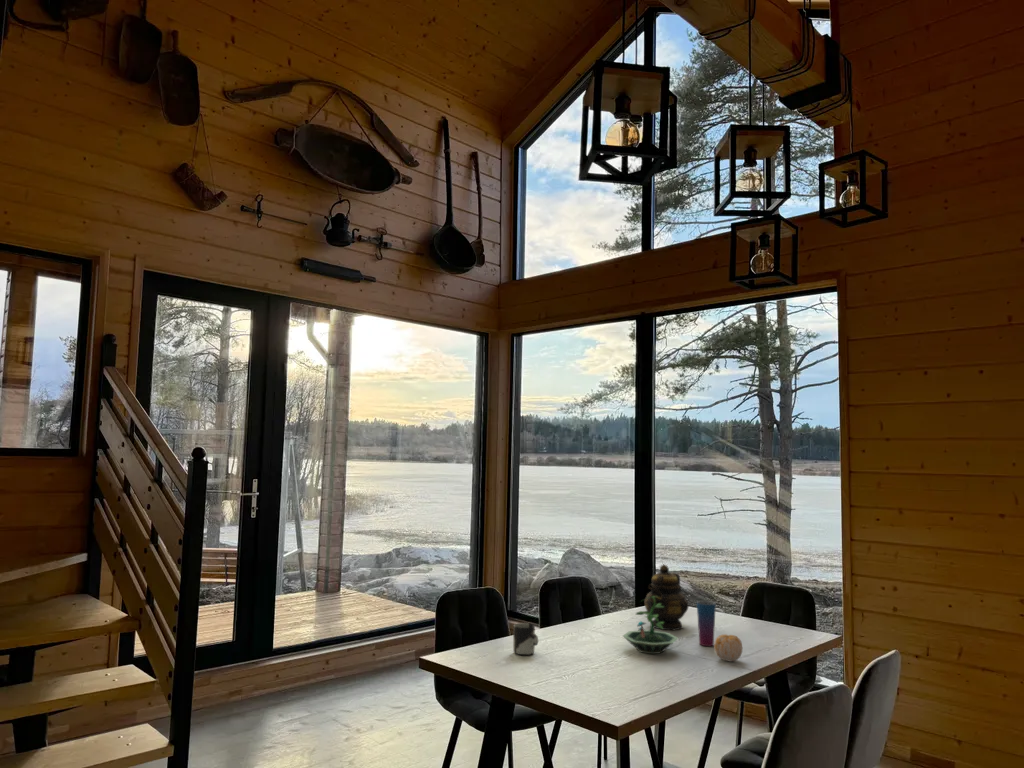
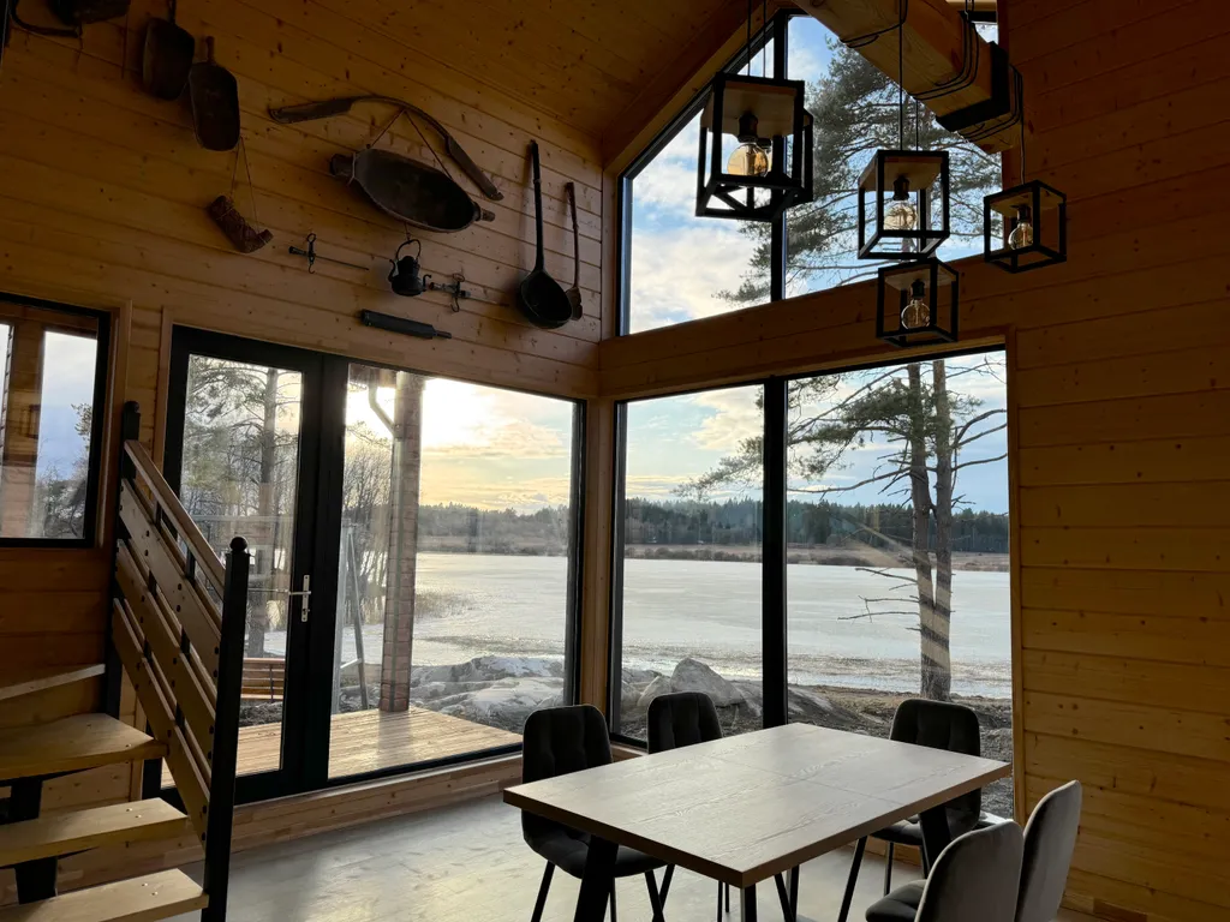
- cup [512,622,539,656]
- terrarium [622,596,679,655]
- teapot [643,563,690,631]
- fruit [713,633,743,663]
- cup [696,600,717,647]
